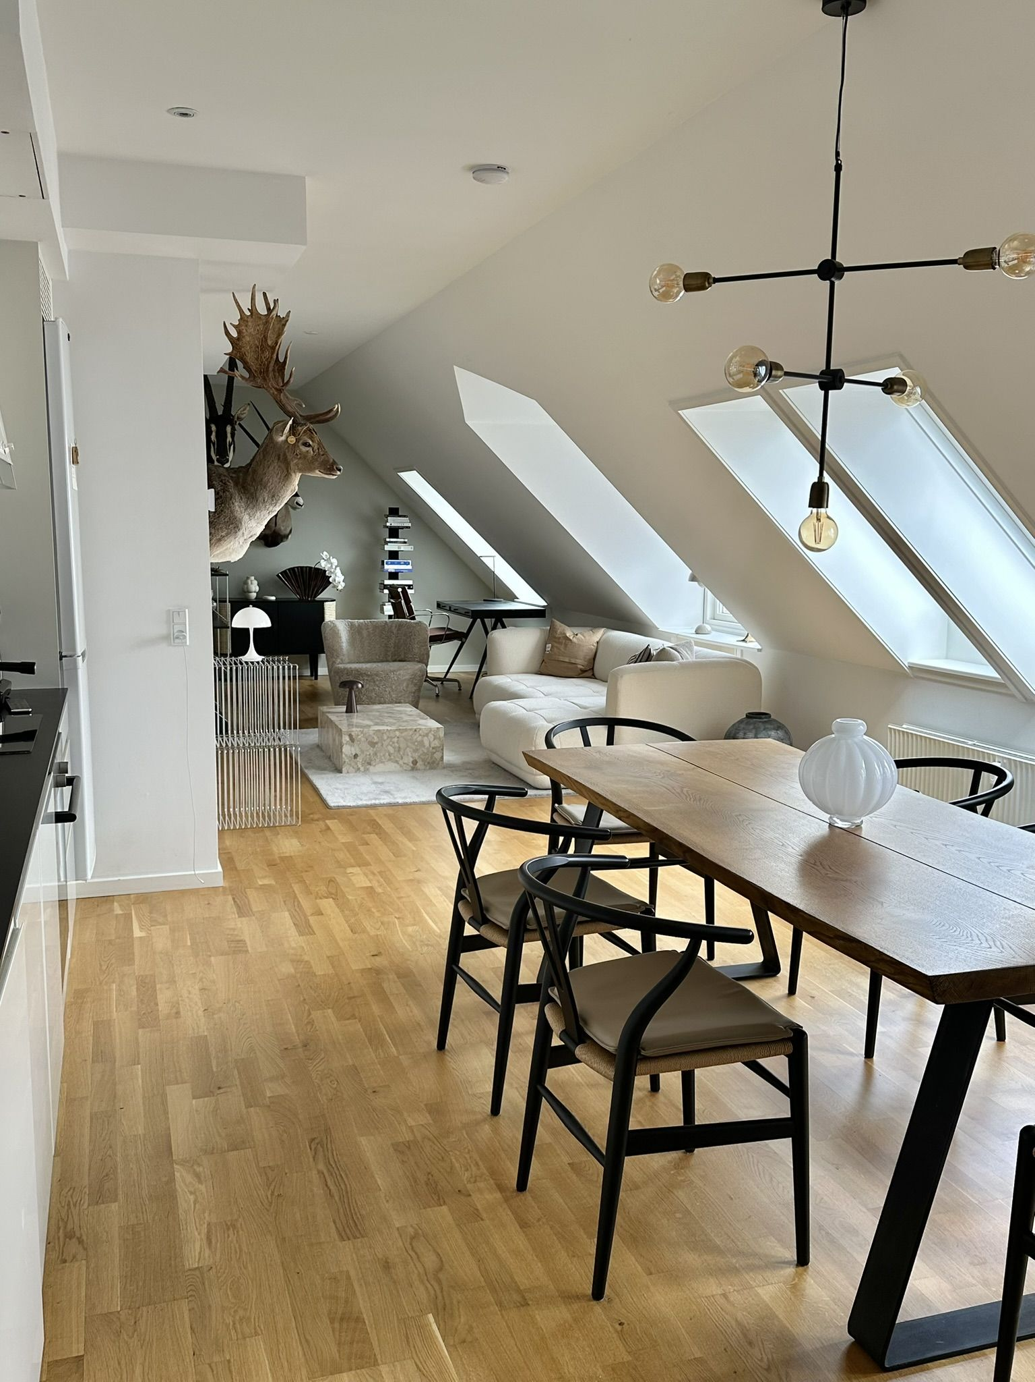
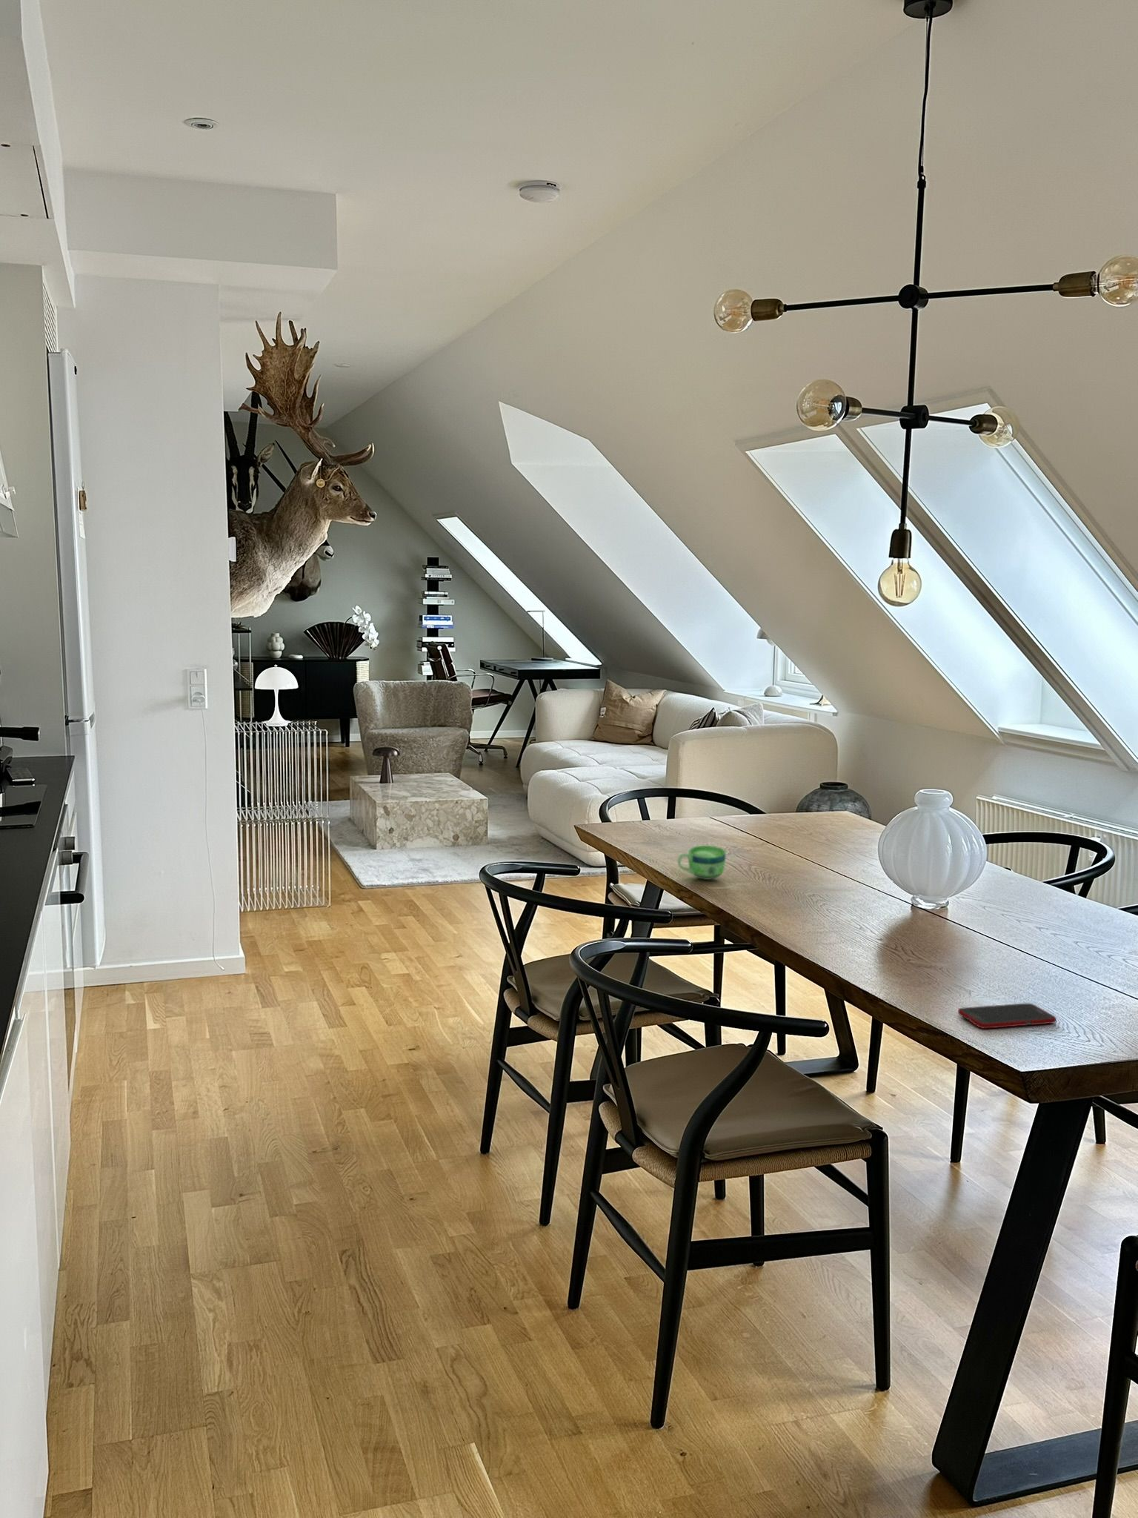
+ cell phone [957,1003,1057,1029]
+ cup [677,845,727,881]
